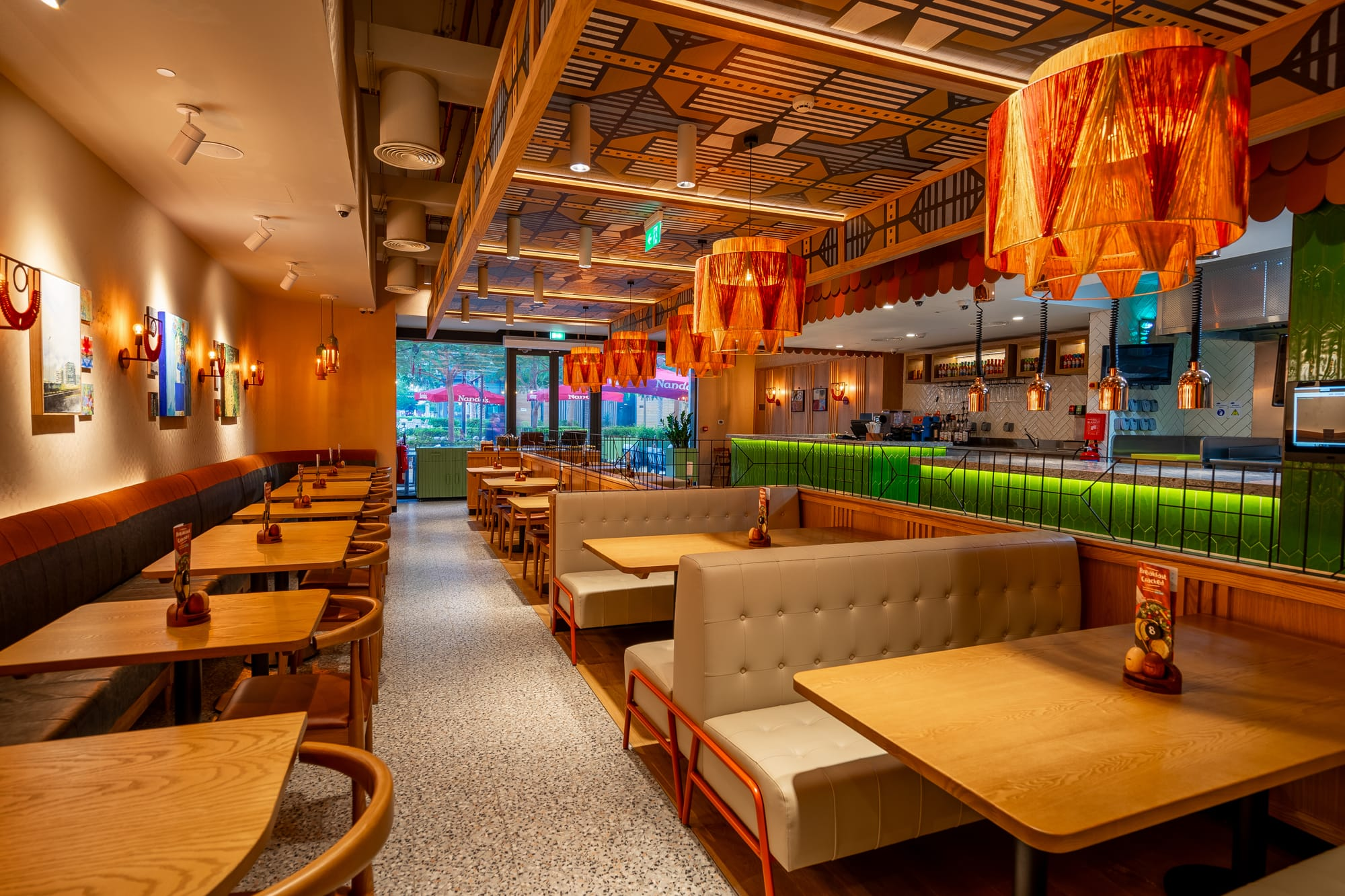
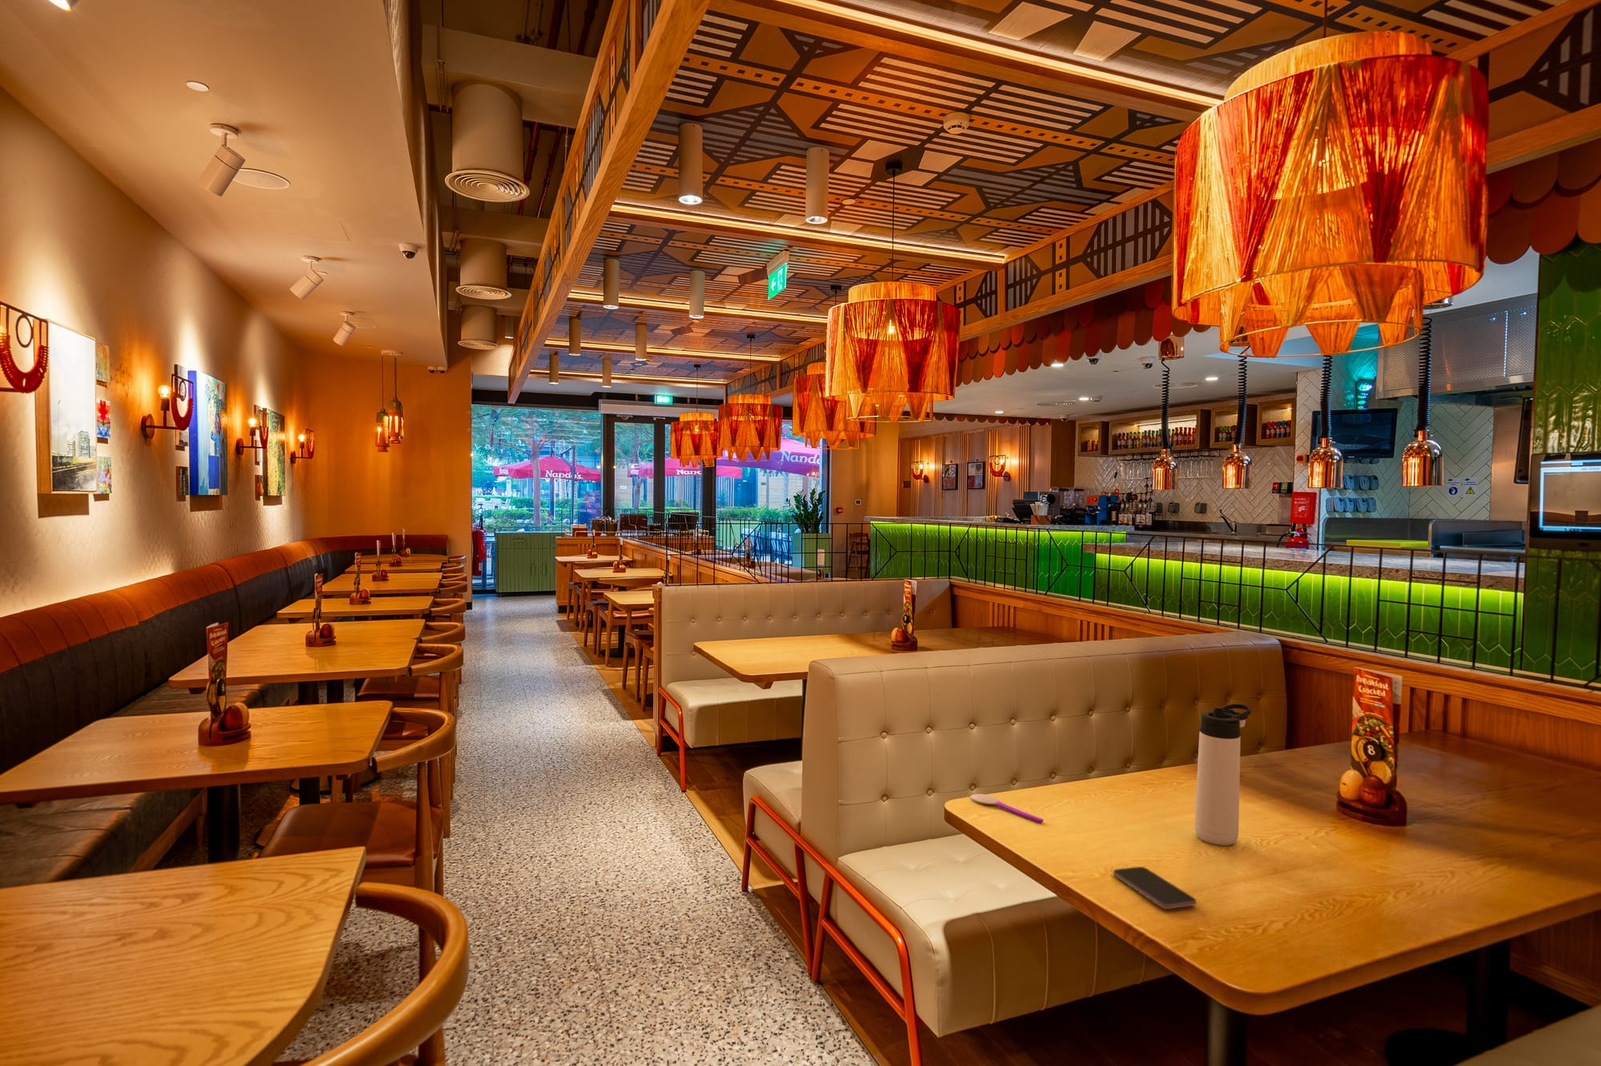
+ thermos bottle [1194,703,1252,846]
+ spoon [969,794,1044,823]
+ smartphone [1113,866,1196,910]
